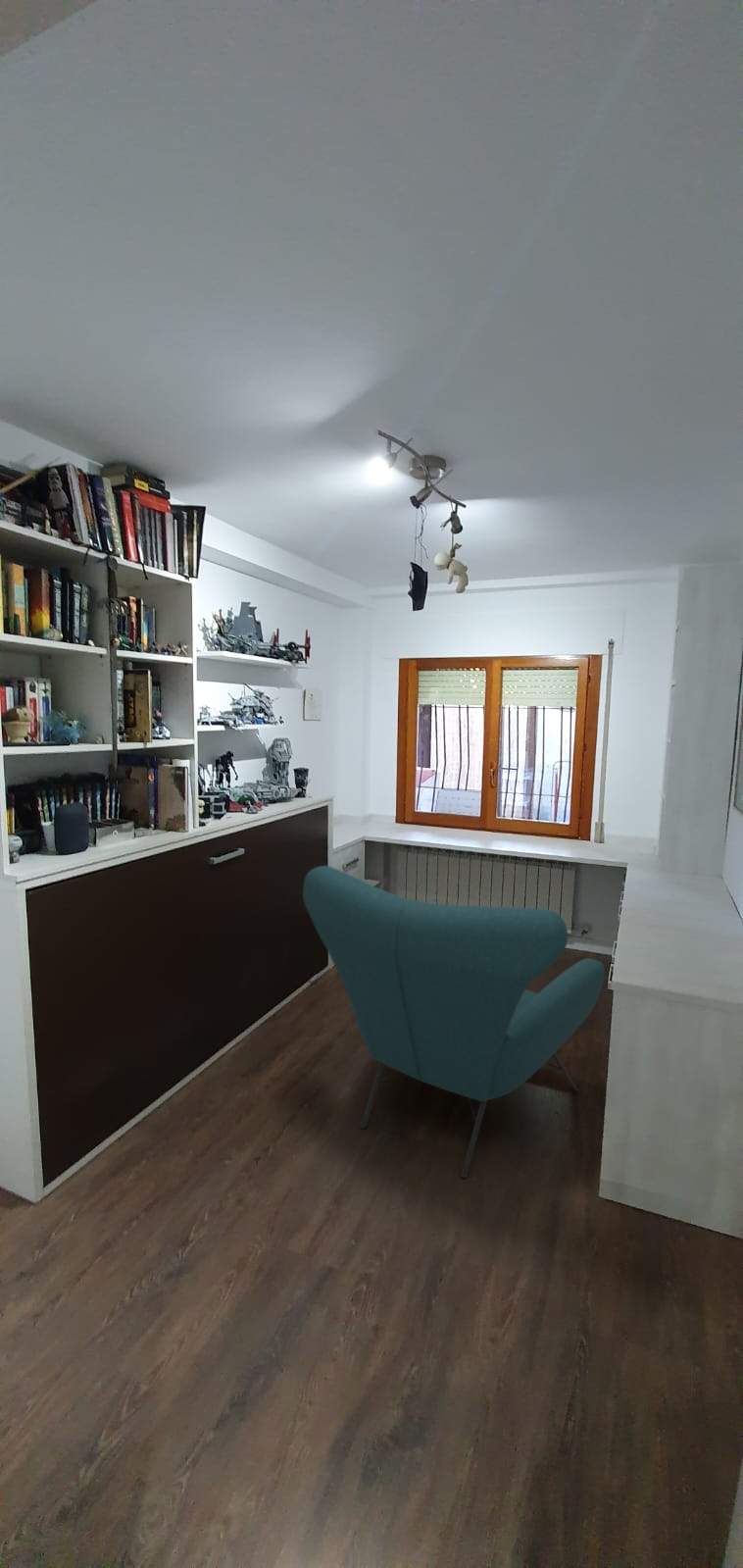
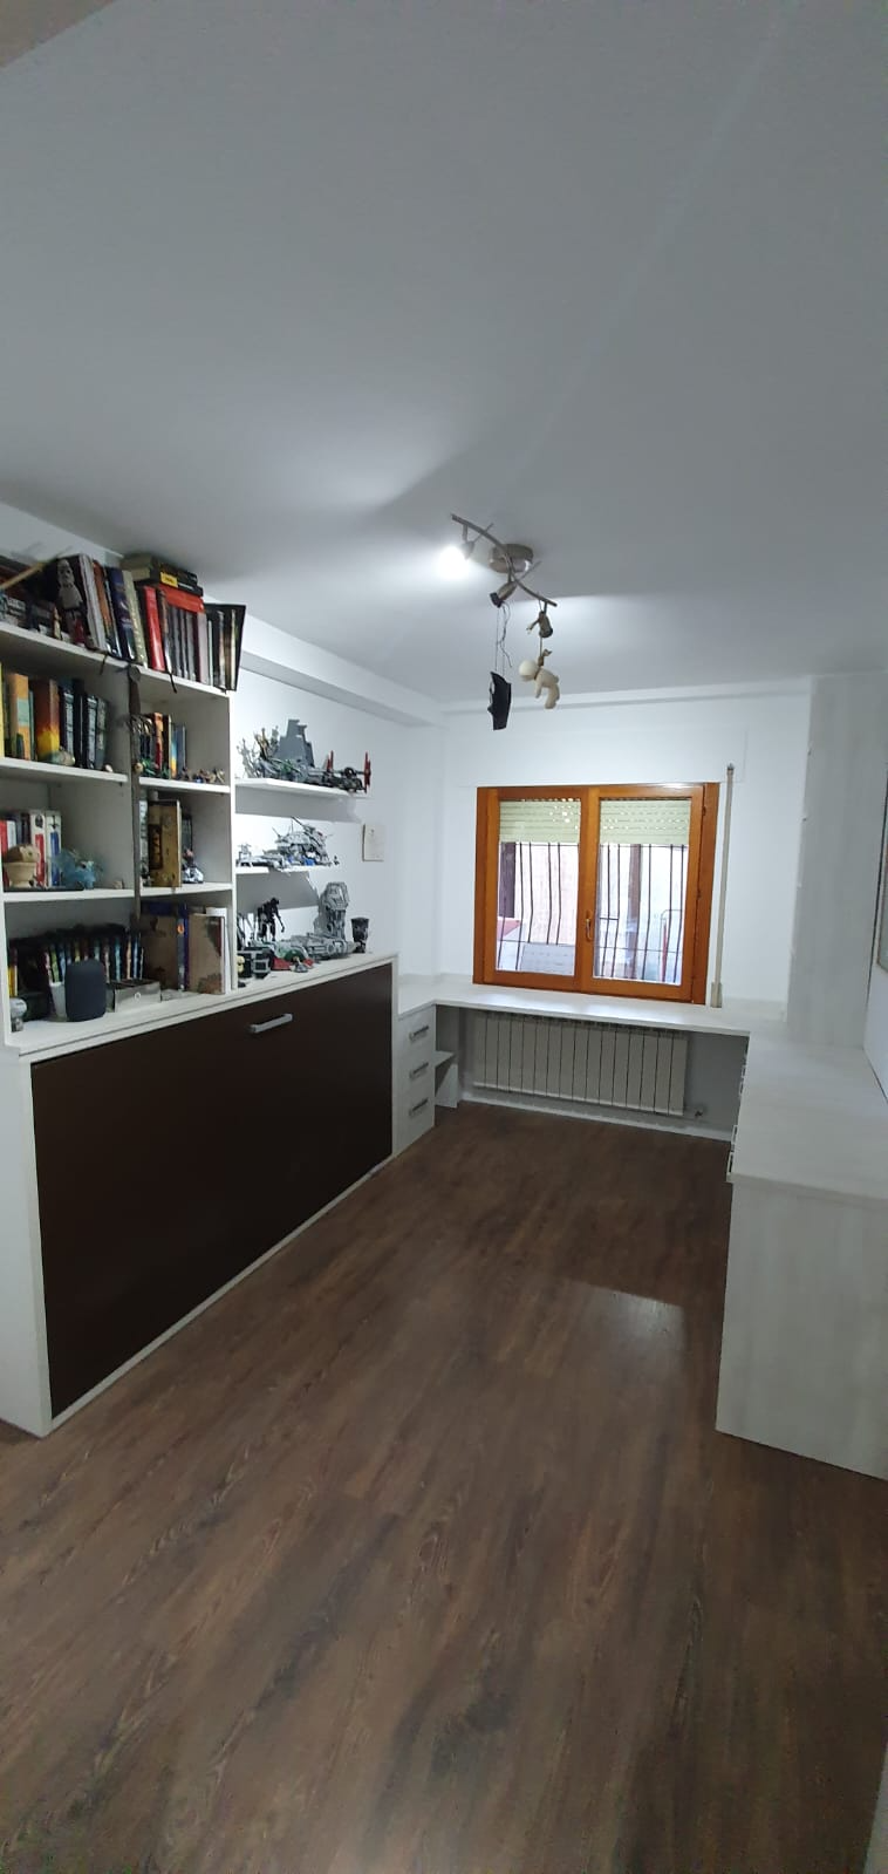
- chair [302,865,606,1180]
